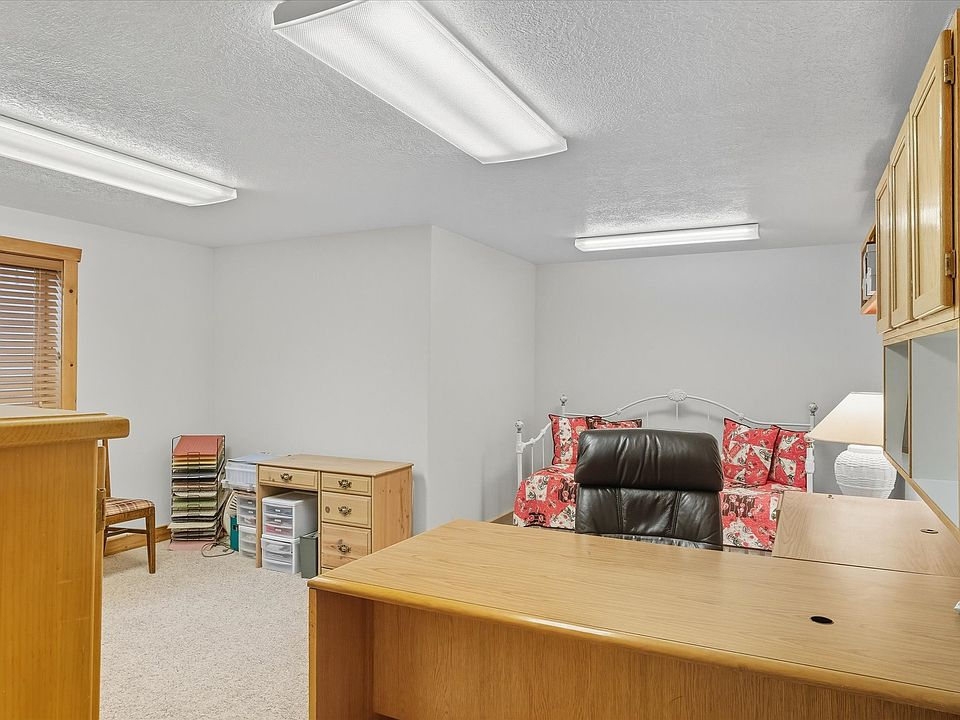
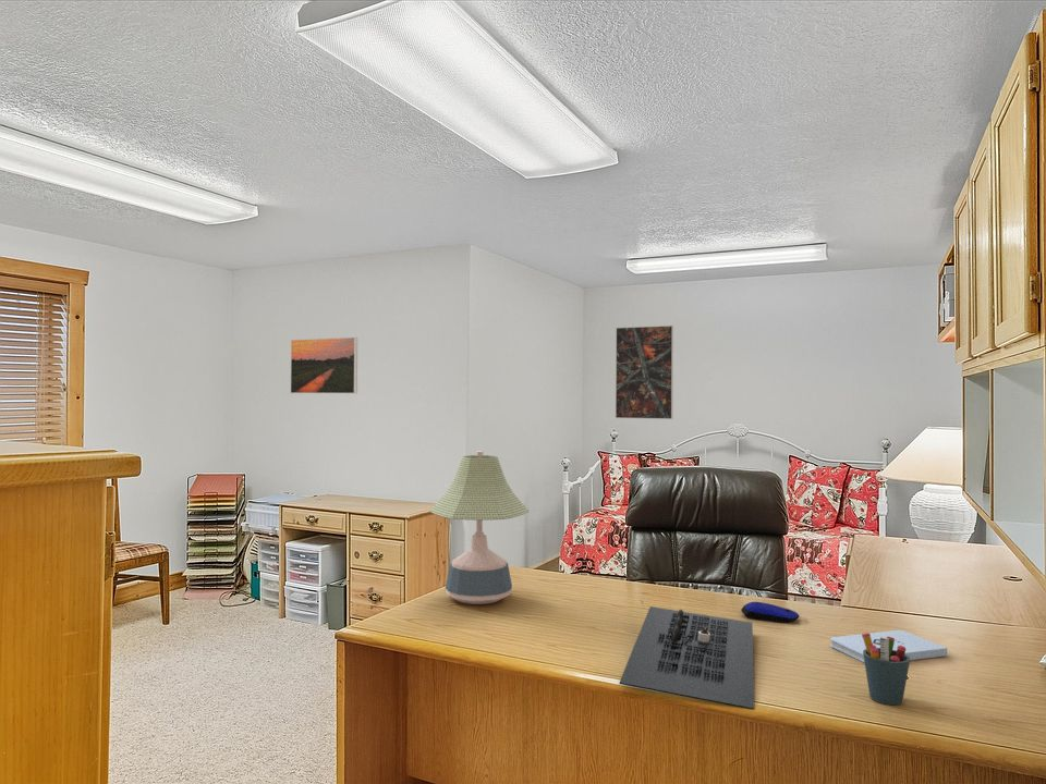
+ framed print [615,324,674,420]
+ desk lamp [429,450,531,605]
+ computer mouse [740,601,800,624]
+ pen holder [862,632,911,706]
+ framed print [290,336,358,394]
+ computer keyboard [618,605,755,711]
+ notepad [829,629,948,663]
